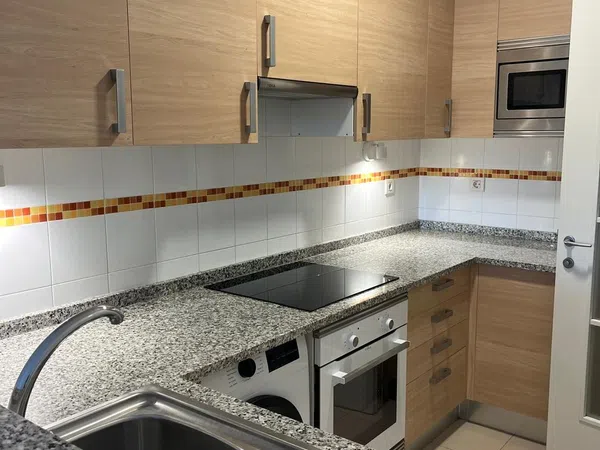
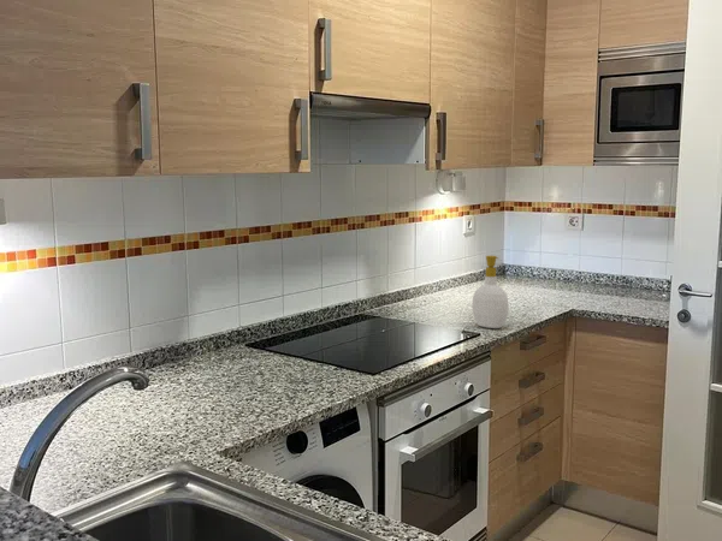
+ soap bottle [471,255,510,329]
